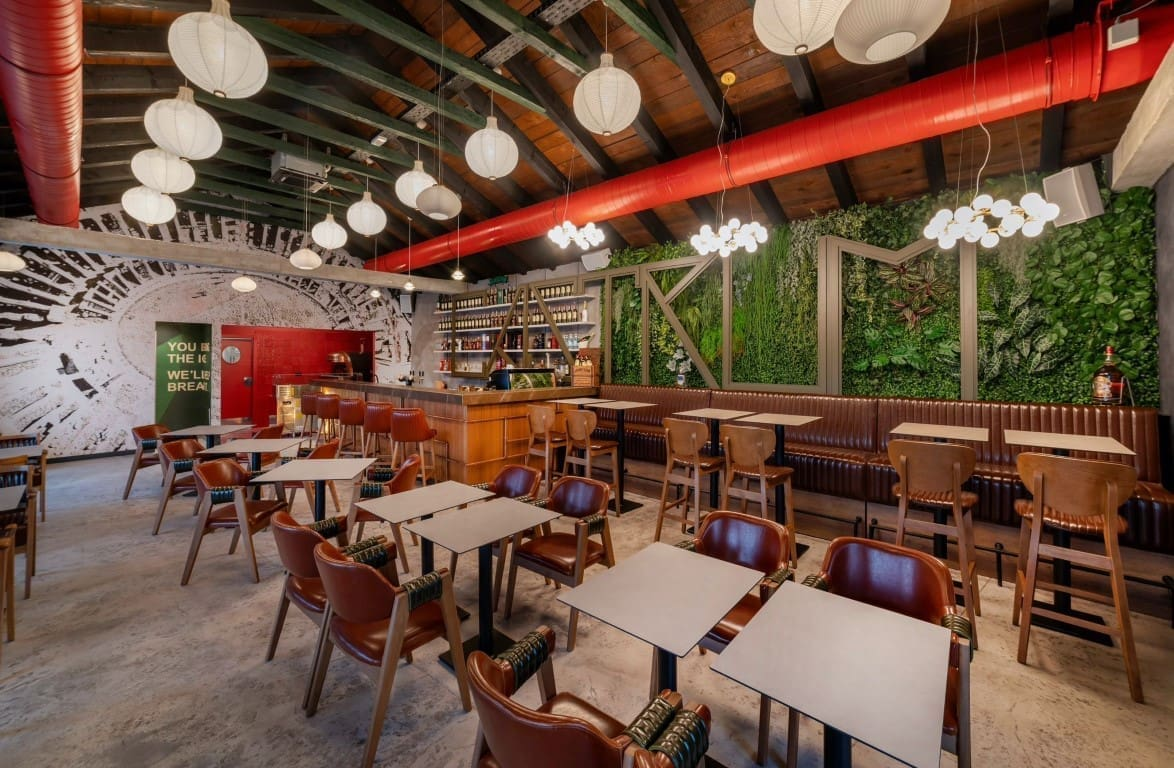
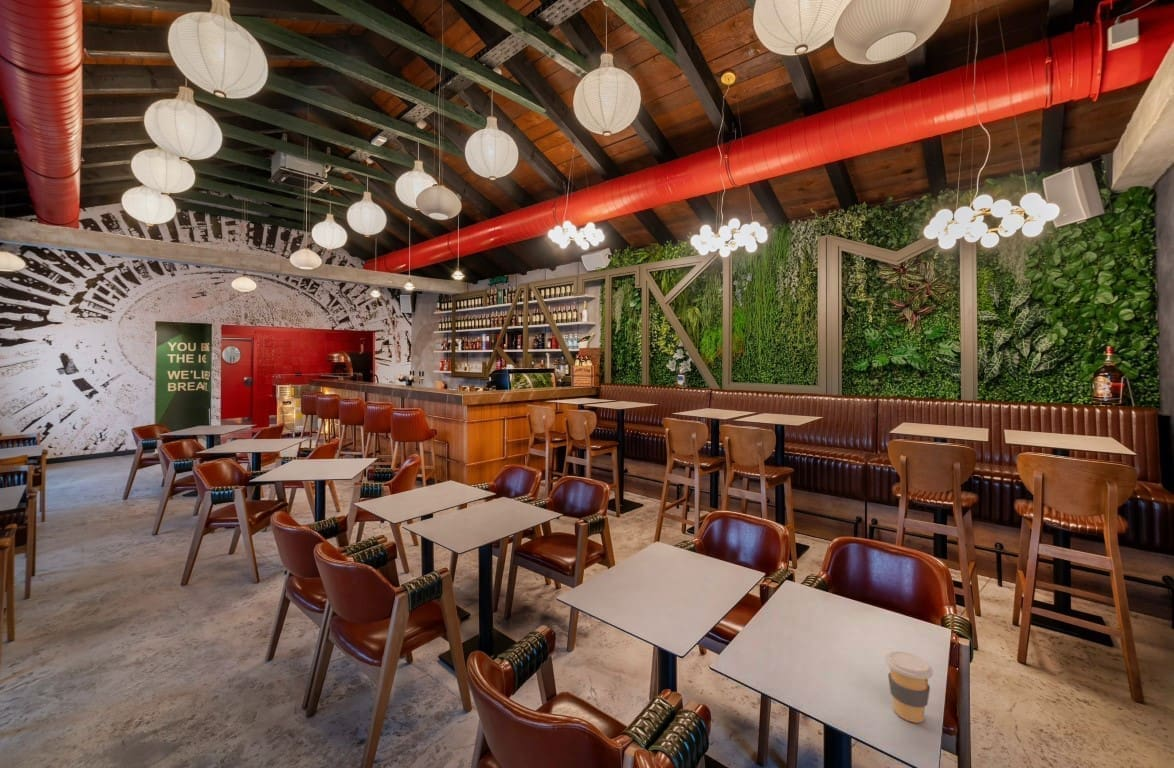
+ coffee cup [884,650,934,724]
